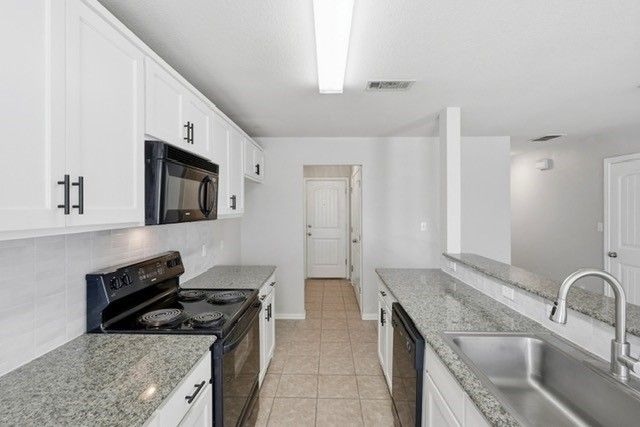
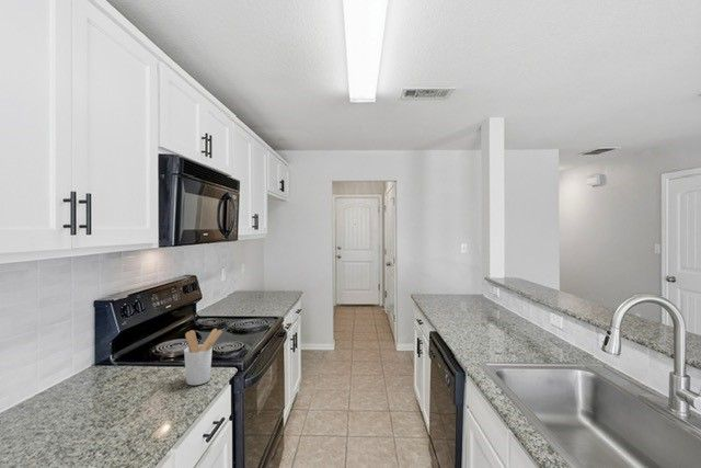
+ utensil holder [183,328,223,386]
